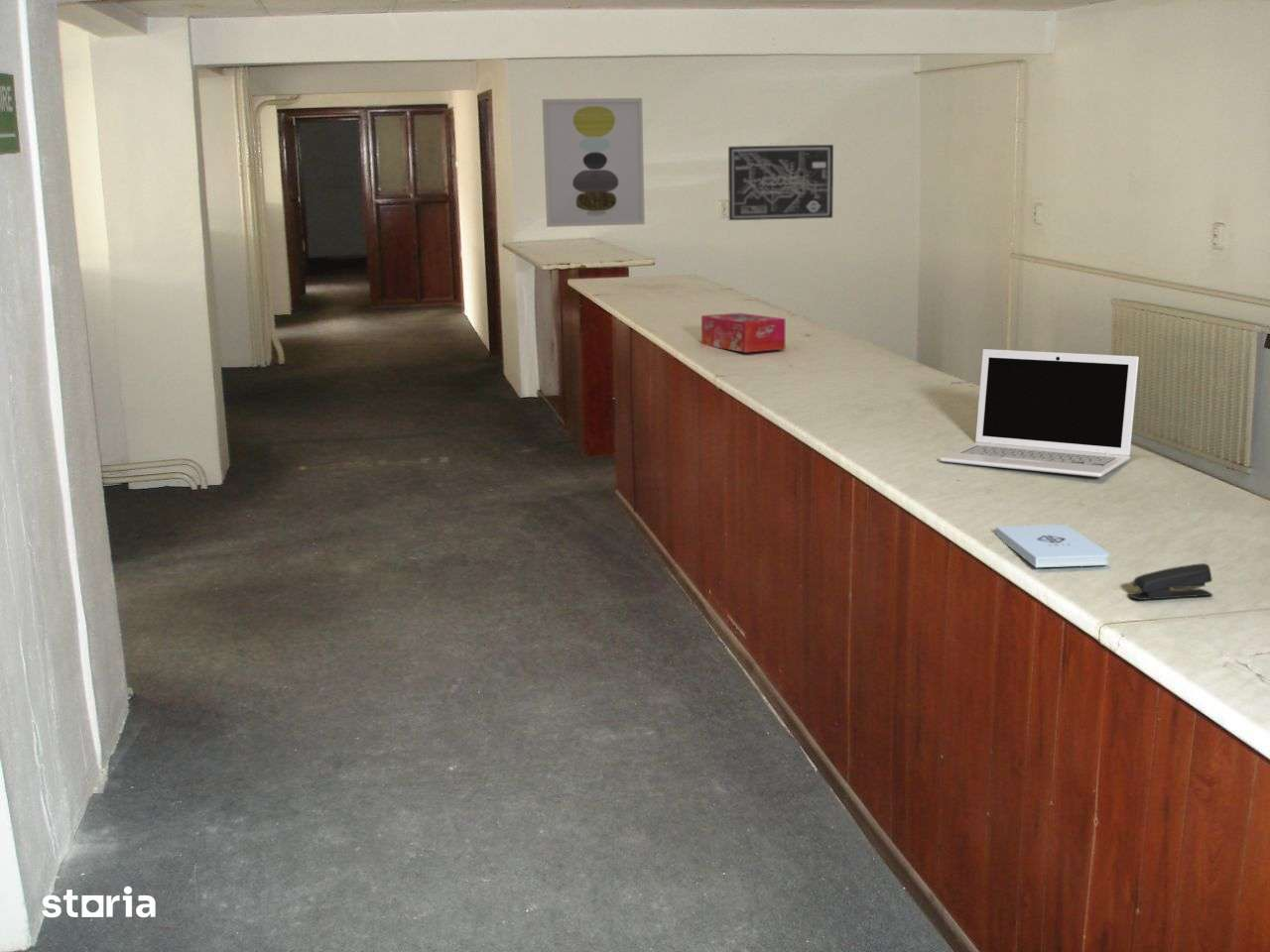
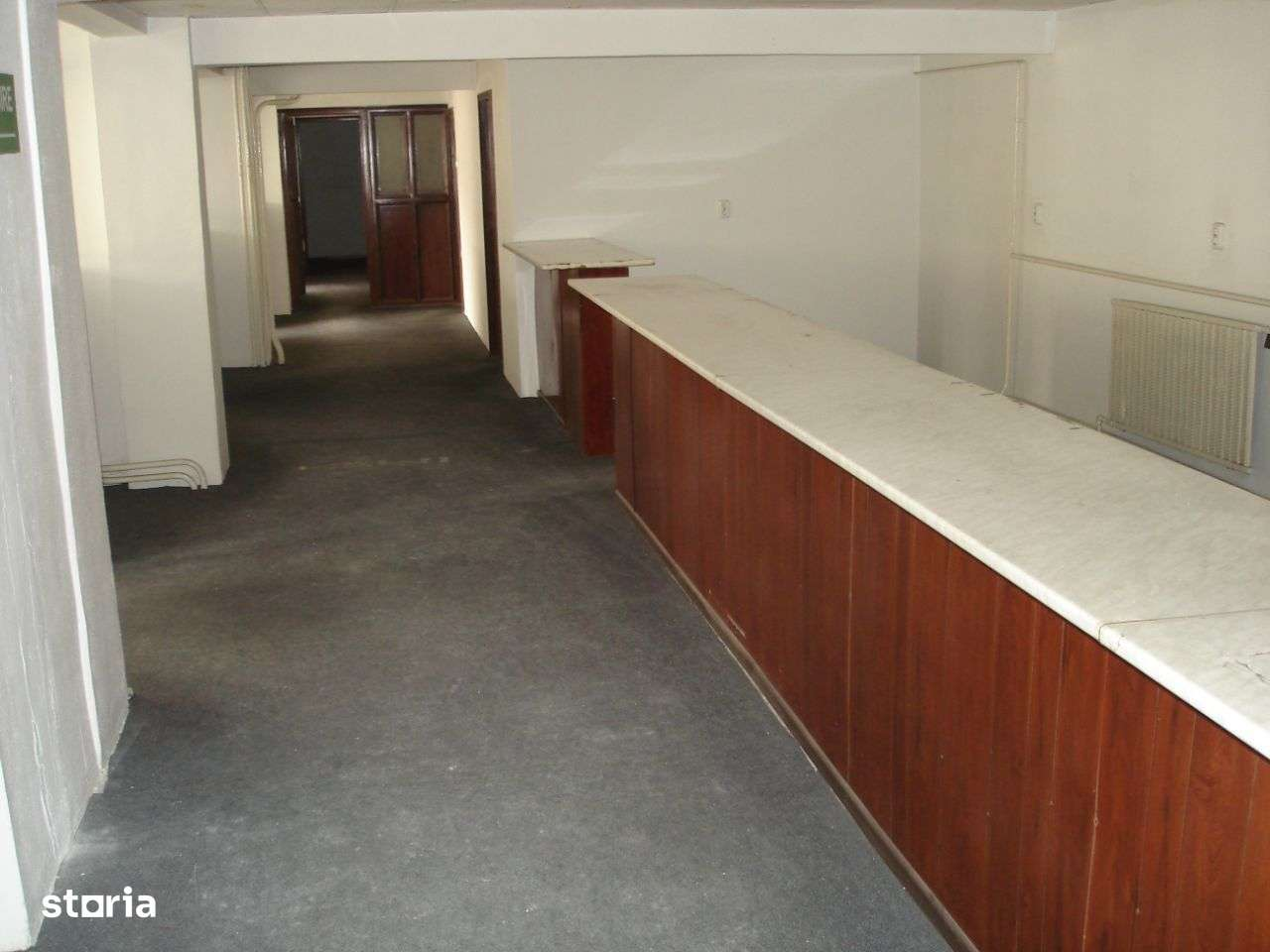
- wall art [542,97,646,228]
- notepad [995,524,1110,568]
- wall art [727,144,834,221]
- stapler [1128,562,1213,601]
- laptop [939,348,1140,478]
- tissue box [700,312,786,354]
